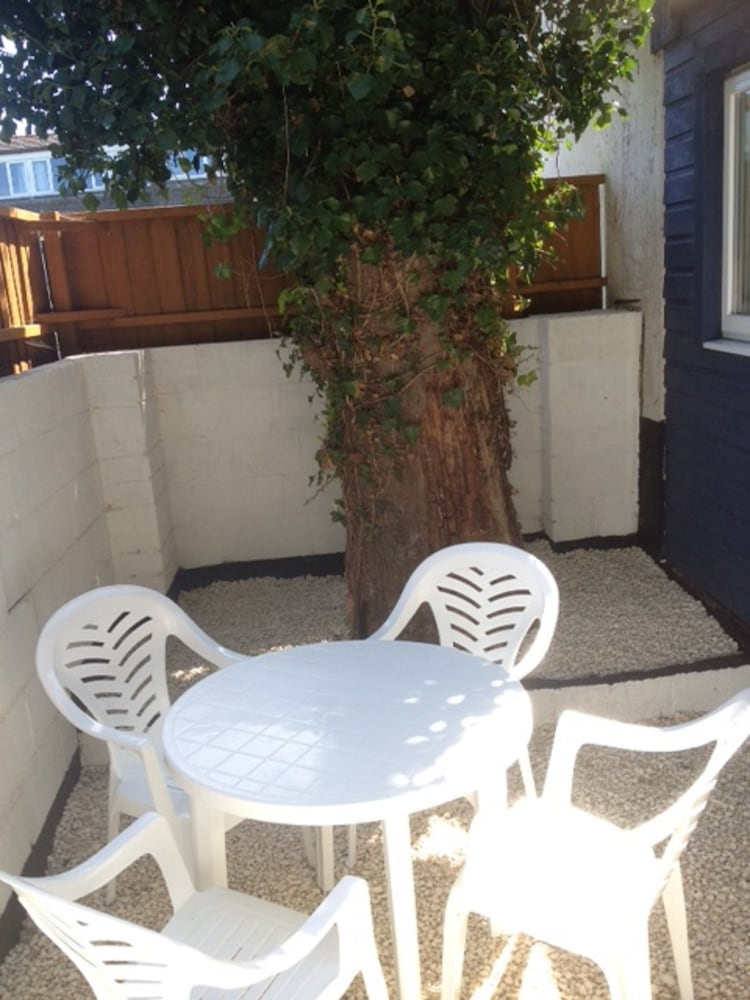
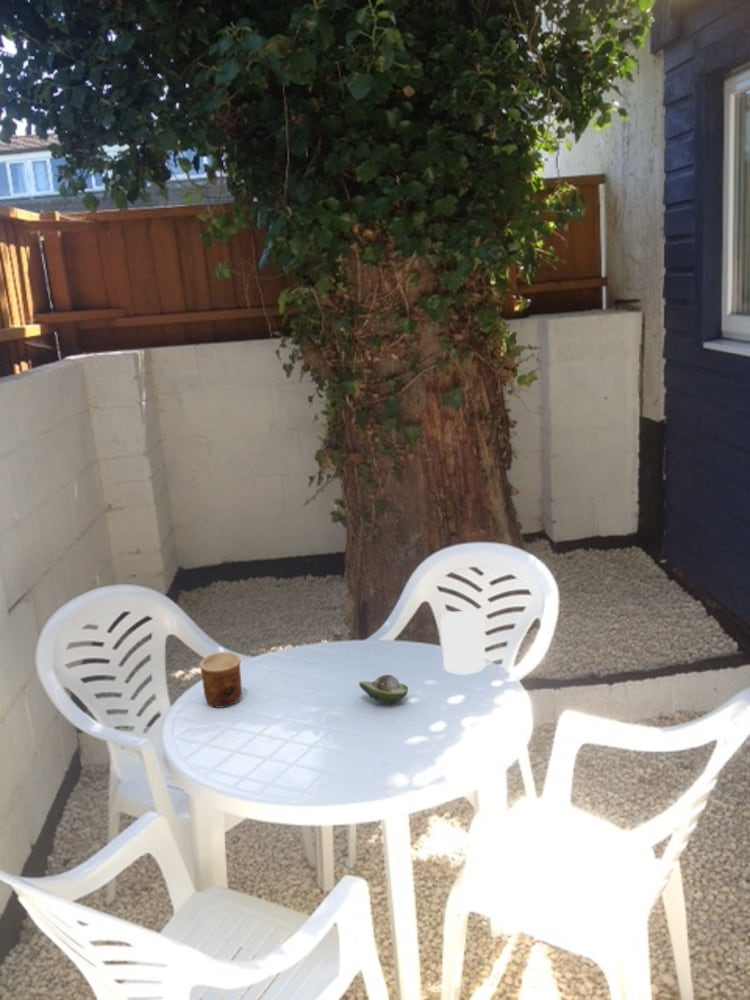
+ cup [198,651,243,709]
+ fruit [358,674,409,704]
+ cup [440,610,486,676]
